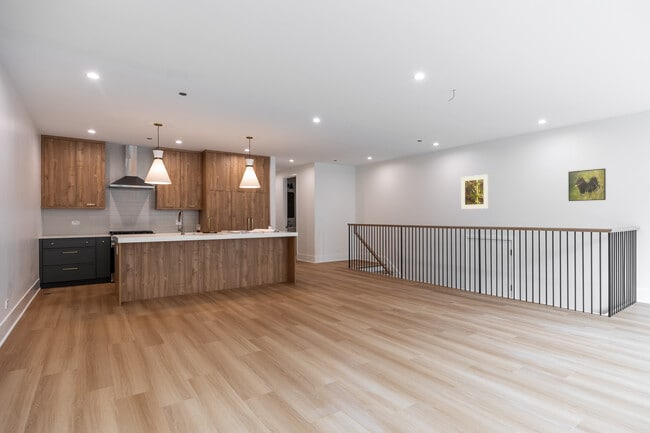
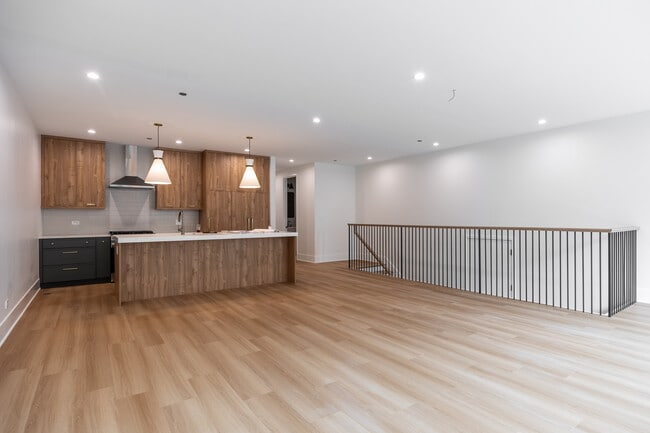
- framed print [567,167,607,202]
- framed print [460,173,489,210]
